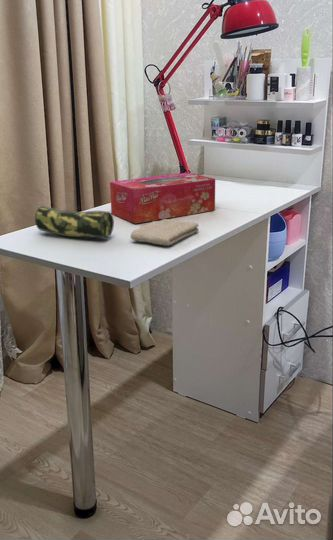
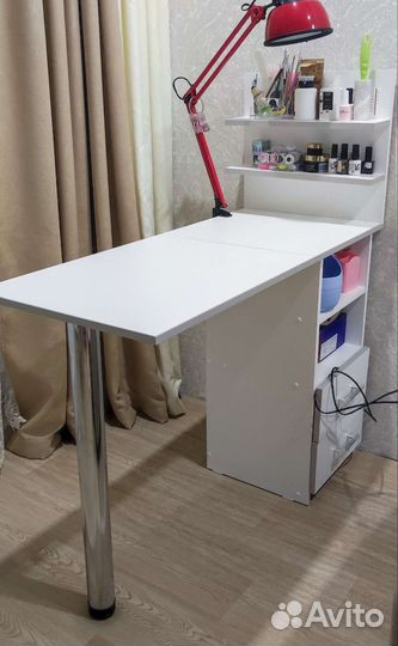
- tissue box [109,172,216,224]
- pencil case [34,205,115,239]
- washcloth [129,218,200,247]
